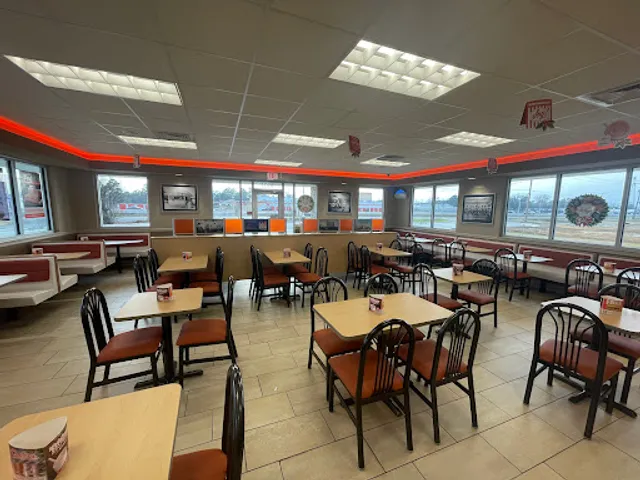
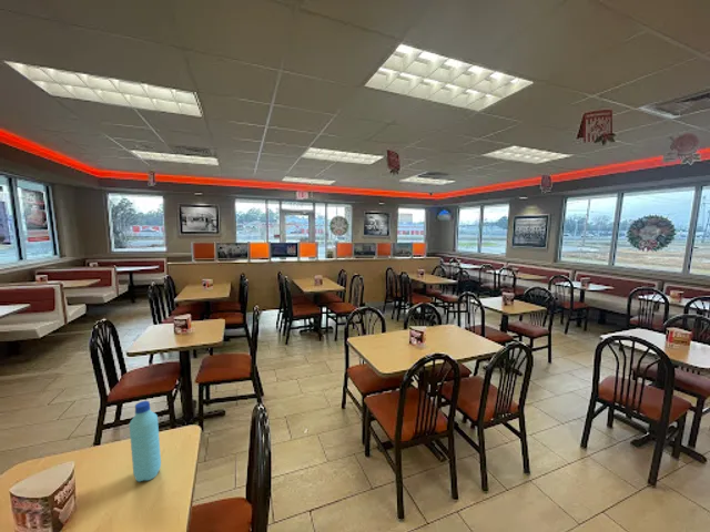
+ water bottle [129,400,162,483]
